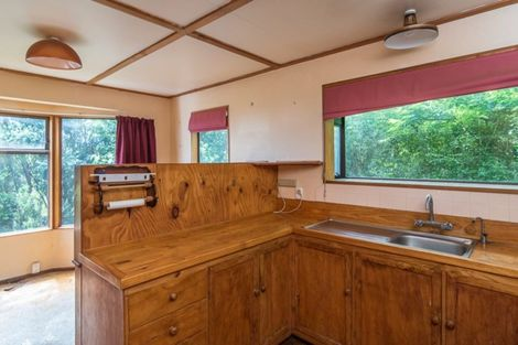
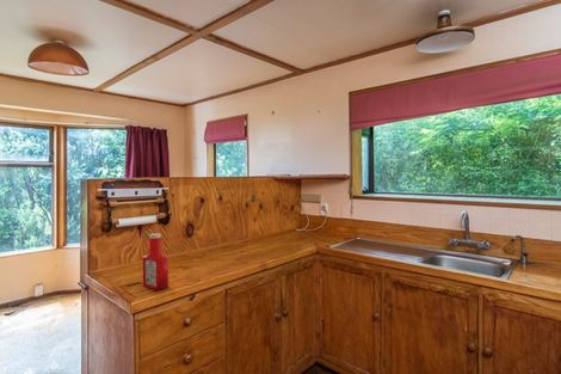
+ soap bottle [142,232,169,290]
